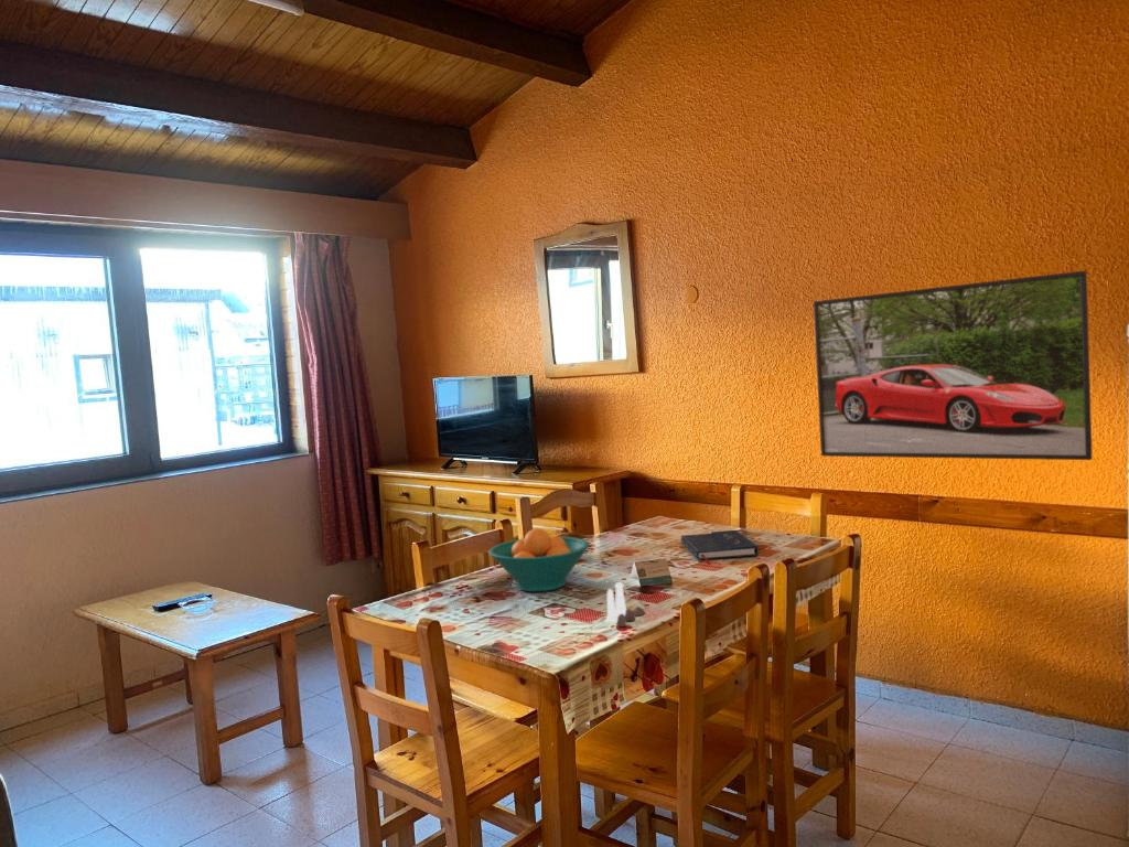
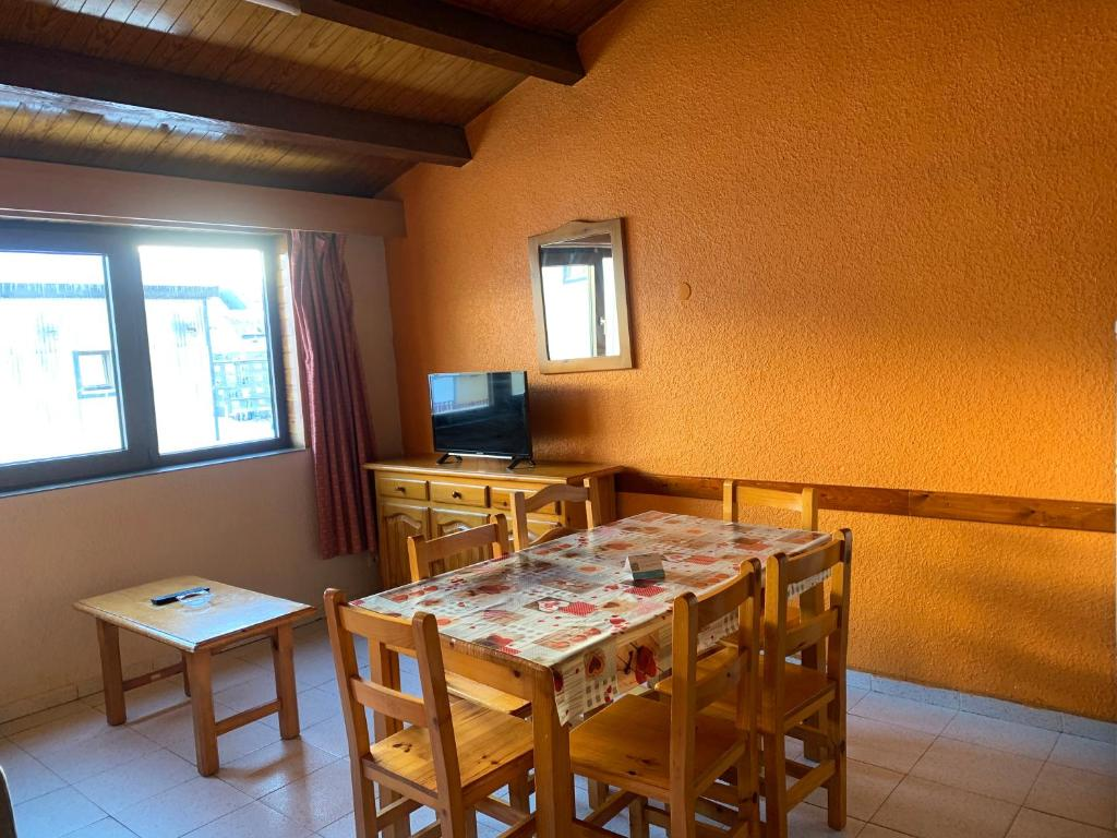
- salt and pepper shaker set [604,581,646,628]
- book [680,529,760,566]
- fruit bowl [487,527,590,592]
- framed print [813,270,1094,461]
